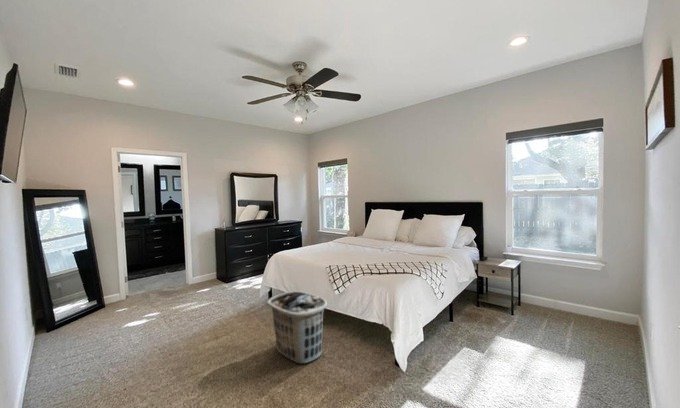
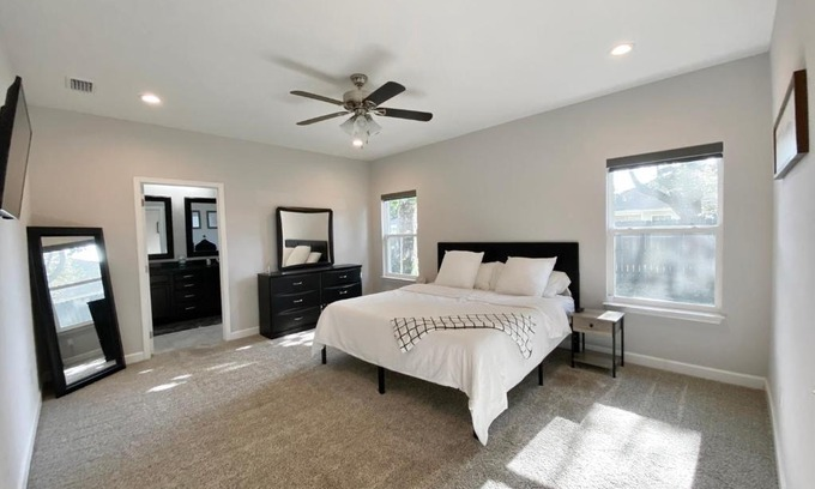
- clothes hamper [266,290,328,365]
